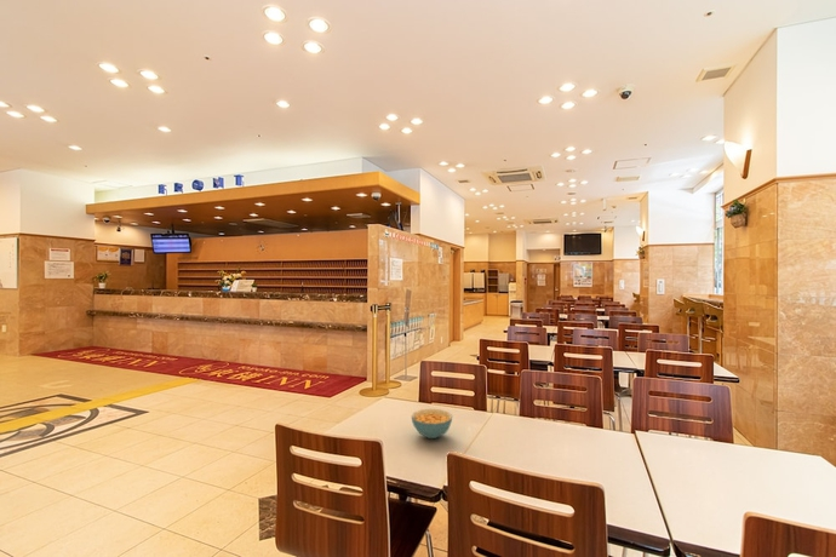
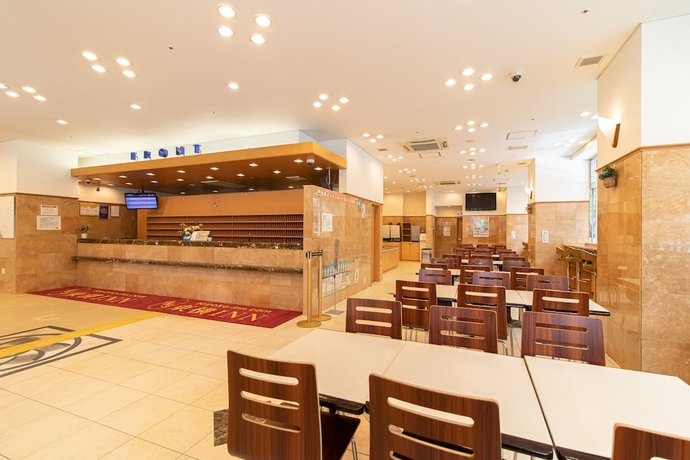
- cereal bowl [411,408,453,440]
